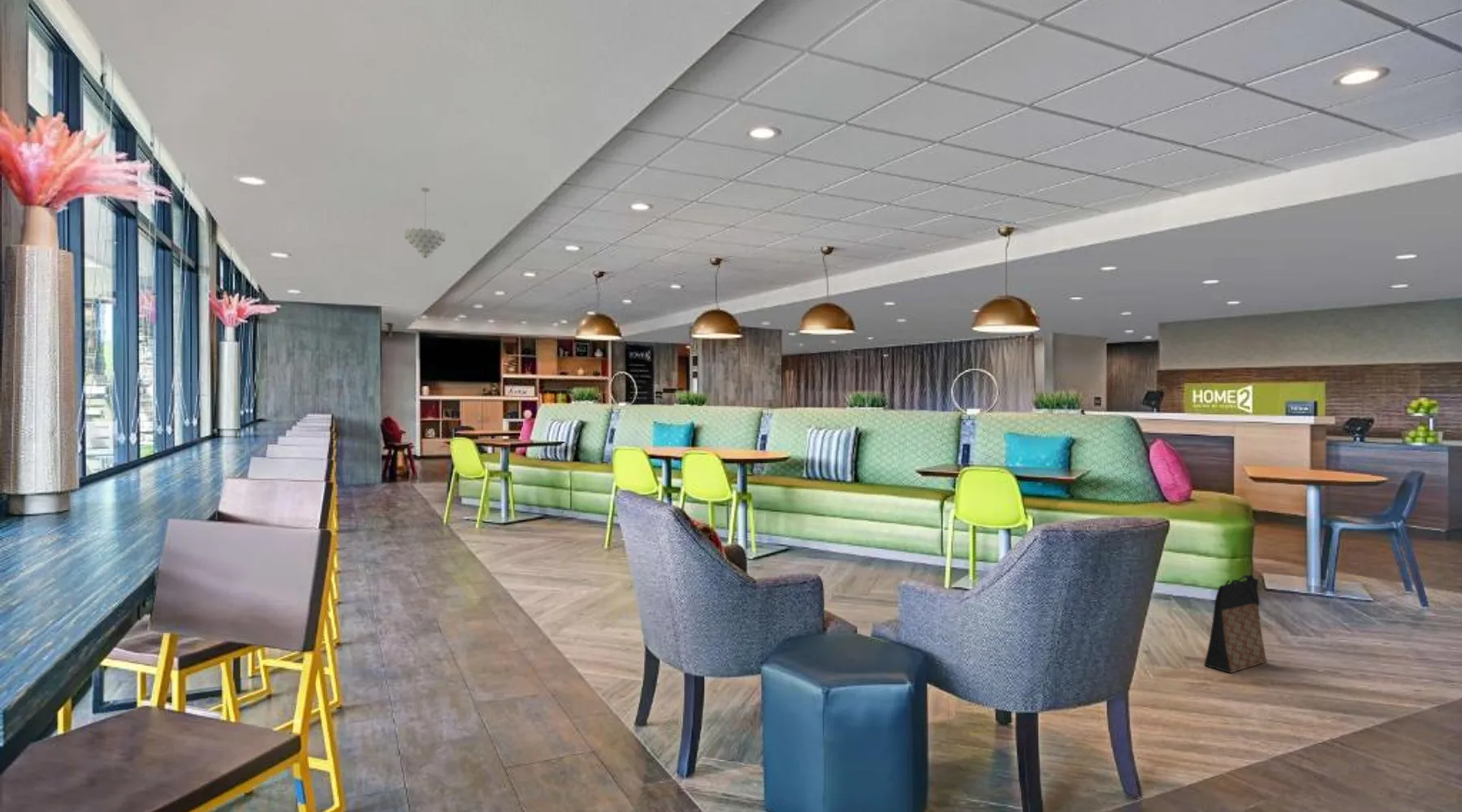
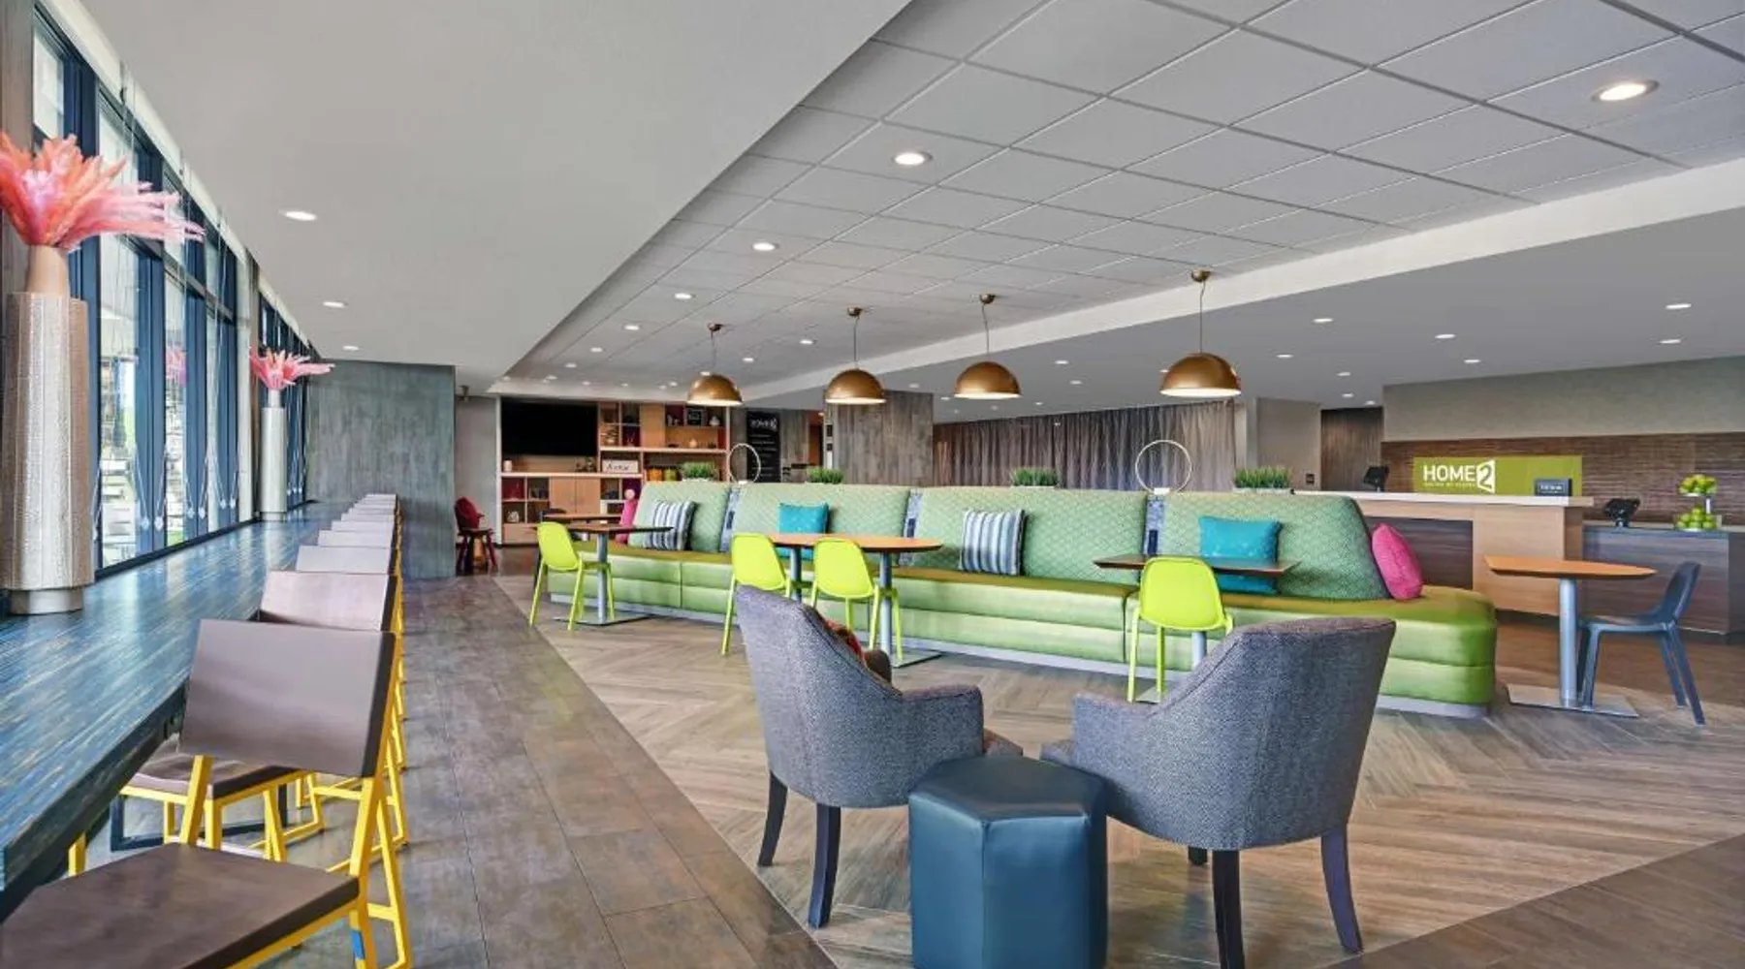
- pendant light [404,187,447,259]
- bag [1204,573,1268,674]
